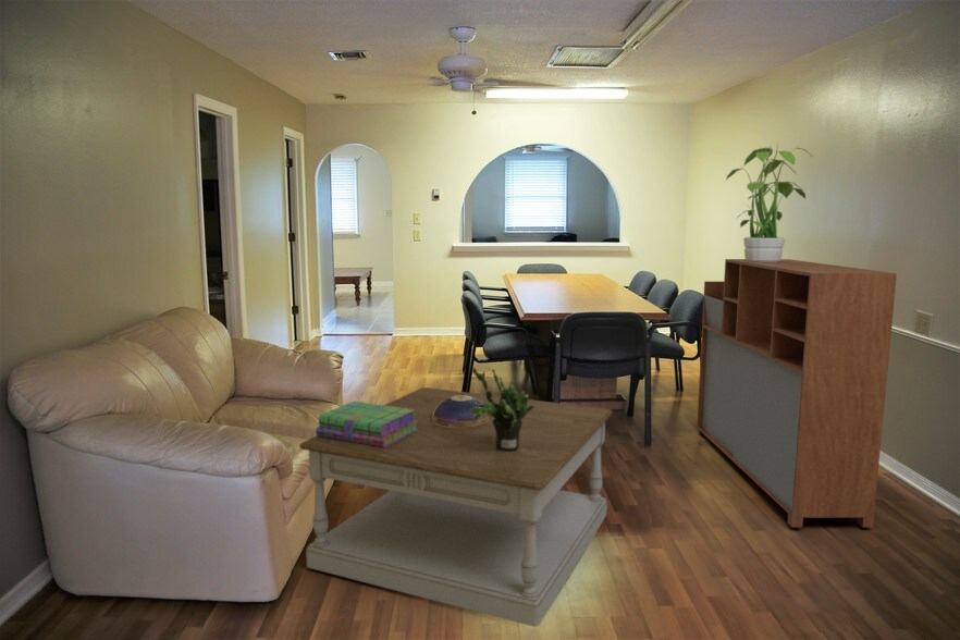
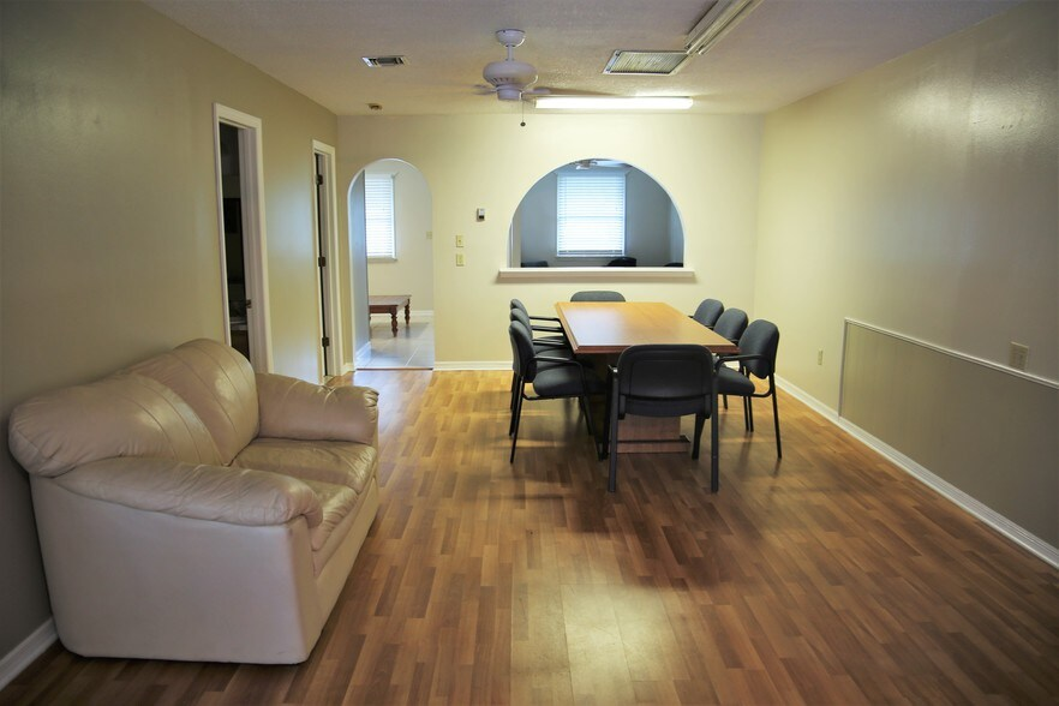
- coffee table [298,386,614,628]
- storage cabinet [696,258,898,528]
- stack of books [315,401,418,447]
- decorative bowl [433,395,489,428]
- potted plant [470,367,533,453]
- potted plant [725,141,815,262]
